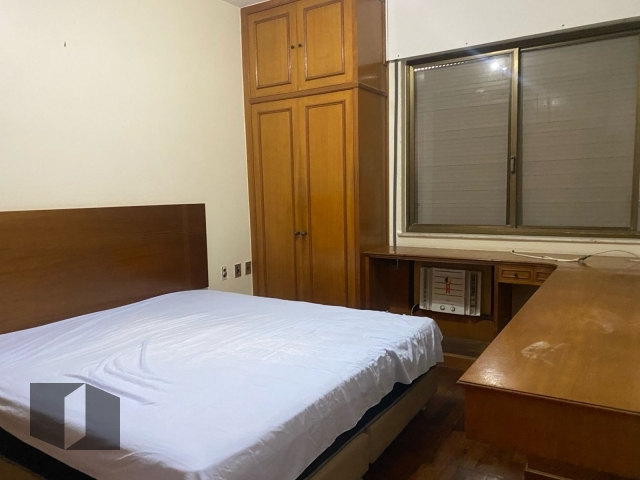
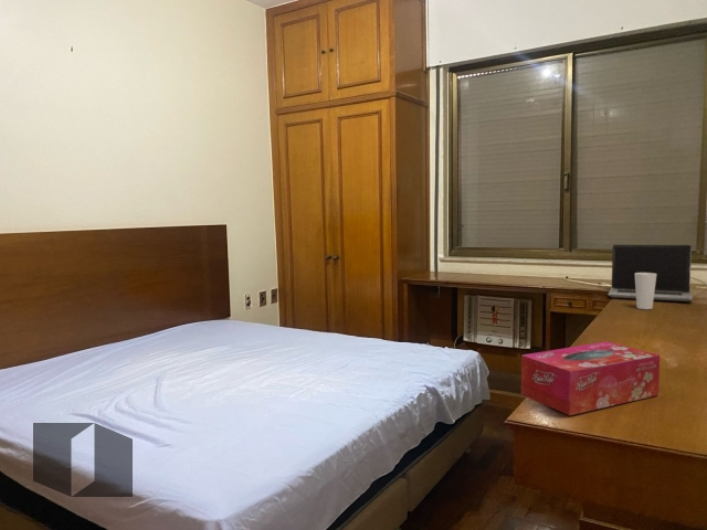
+ tissue box [520,341,661,416]
+ cup [635,273,656,310]
+ laptop computer [608,244,694,303]
